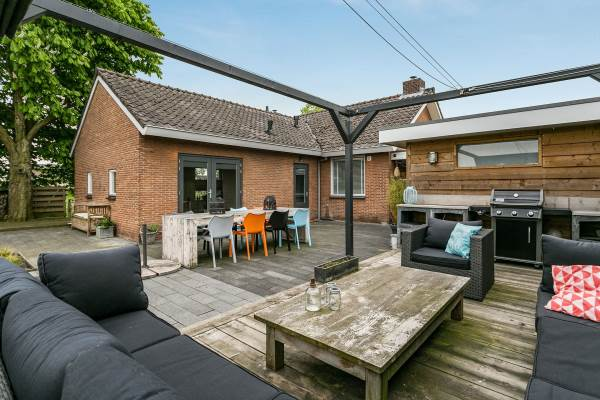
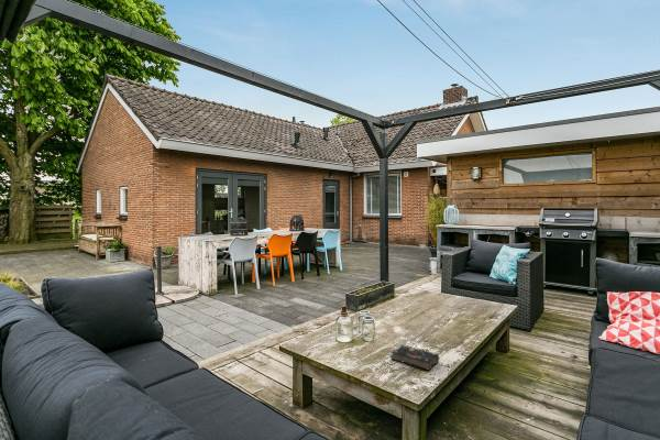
+ book [389,343,440,372]
